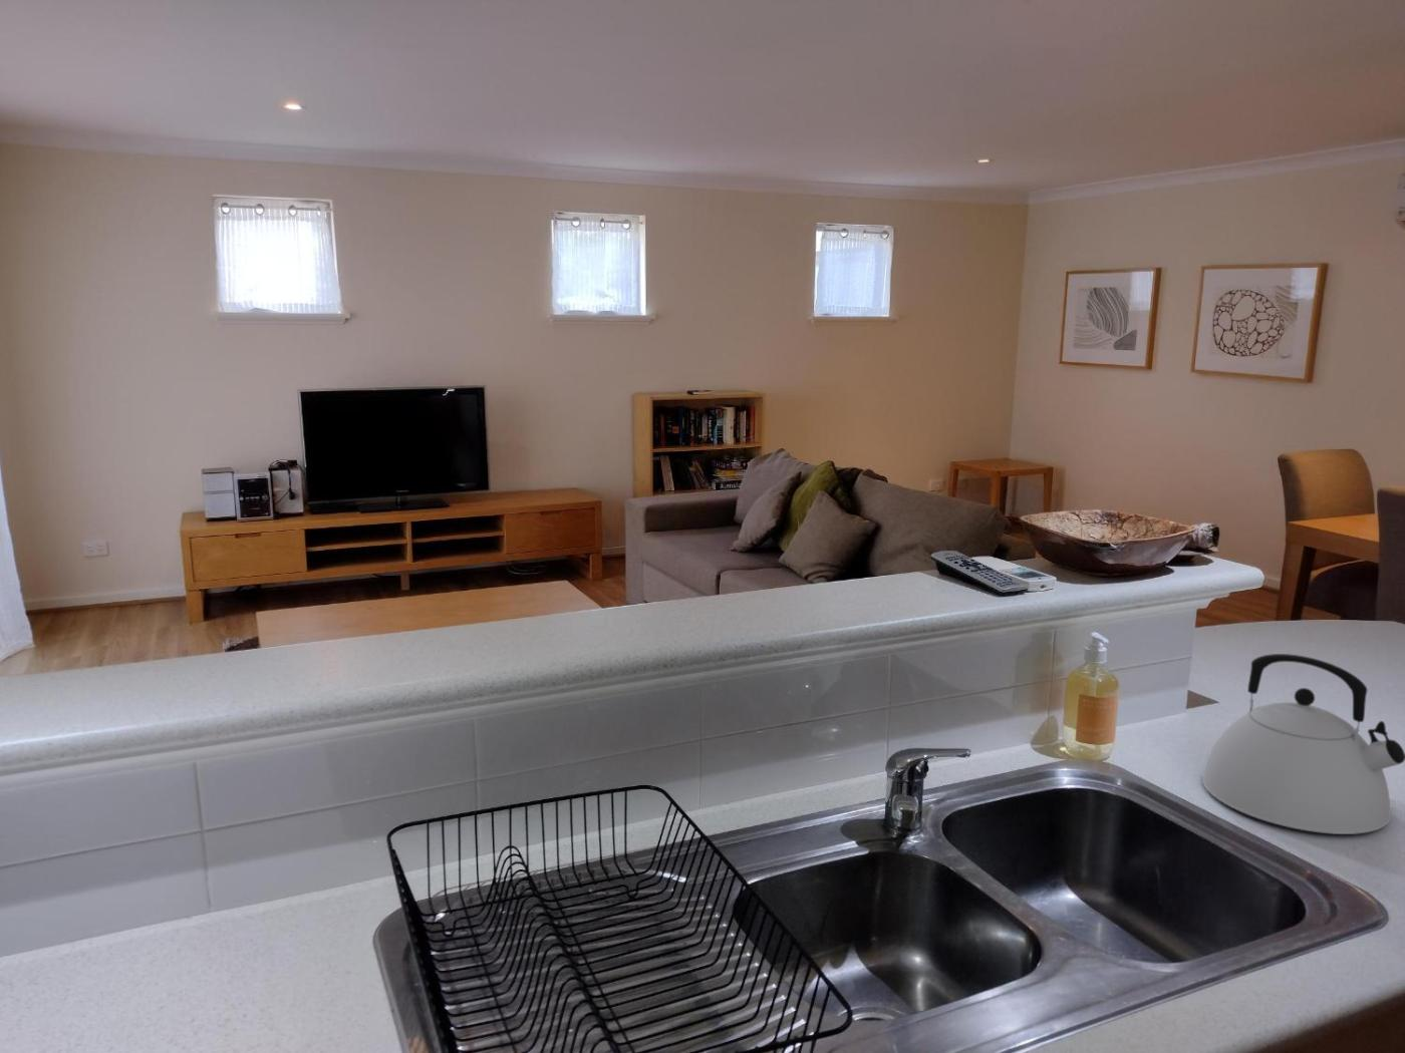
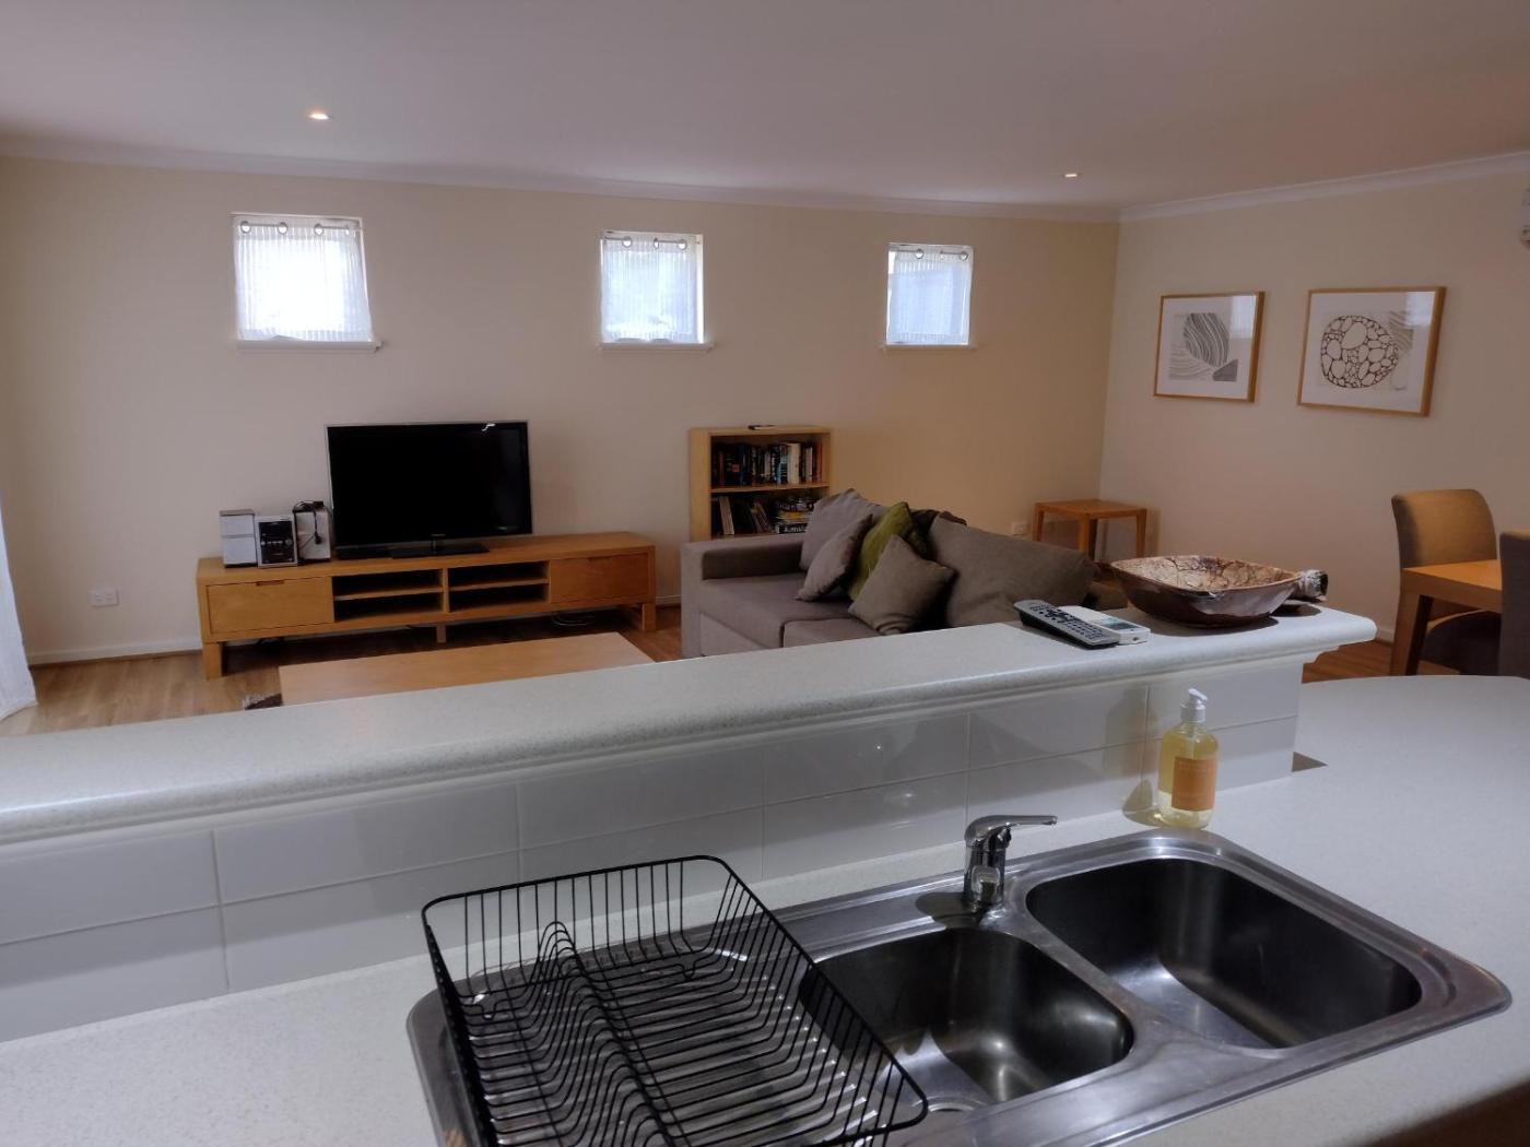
- kettle [1201,653,1405,835]
